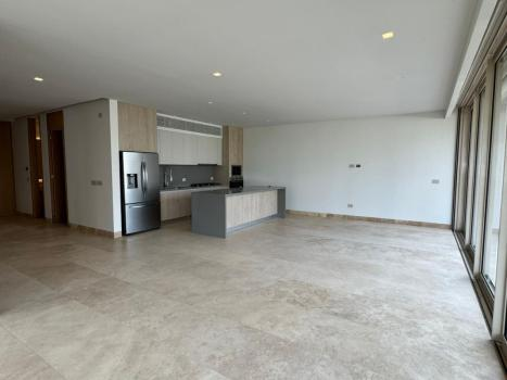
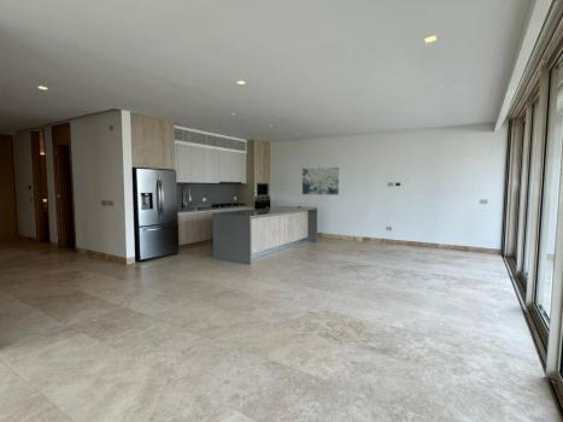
+ wall art [301,166,340,197]
